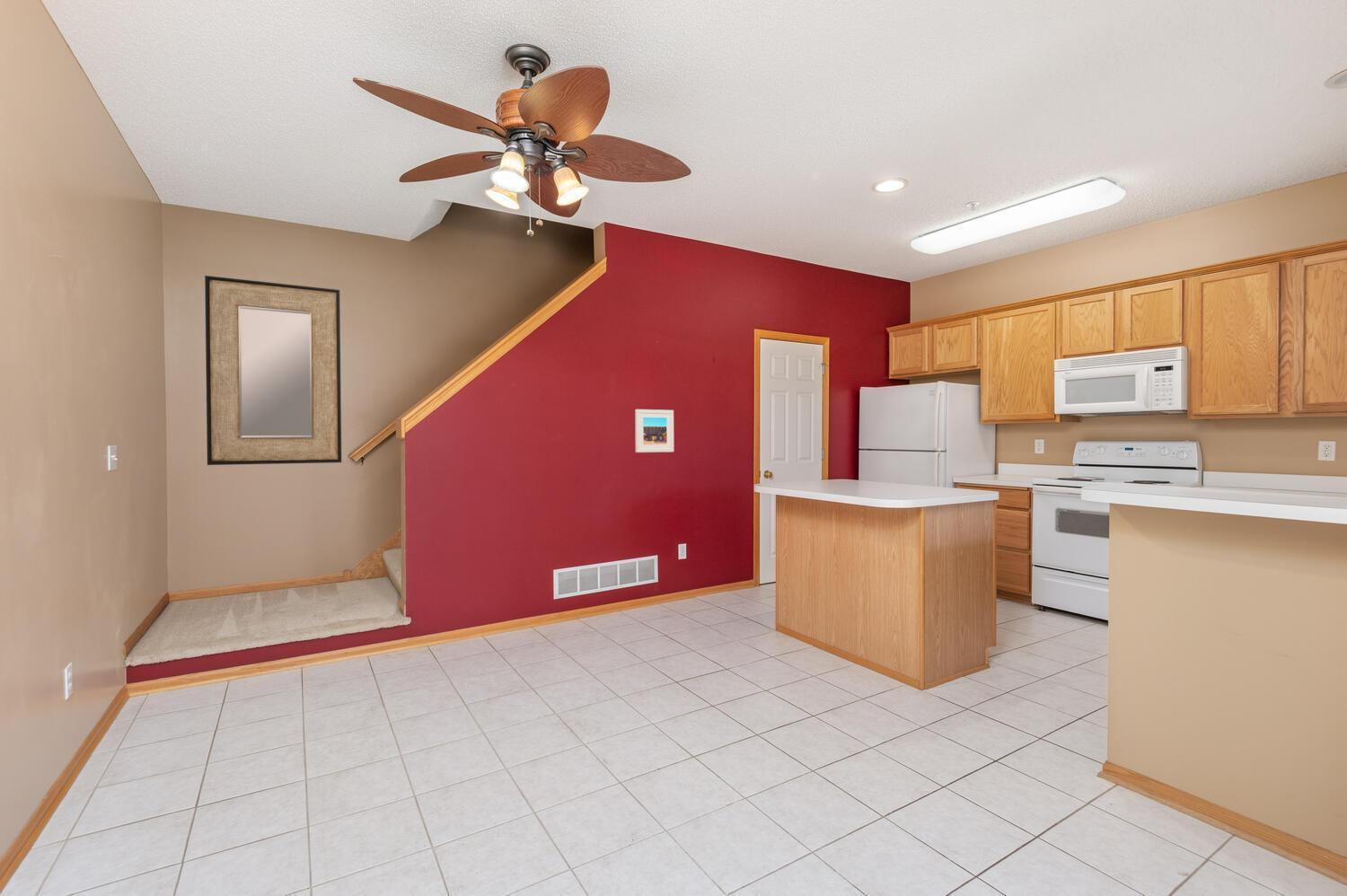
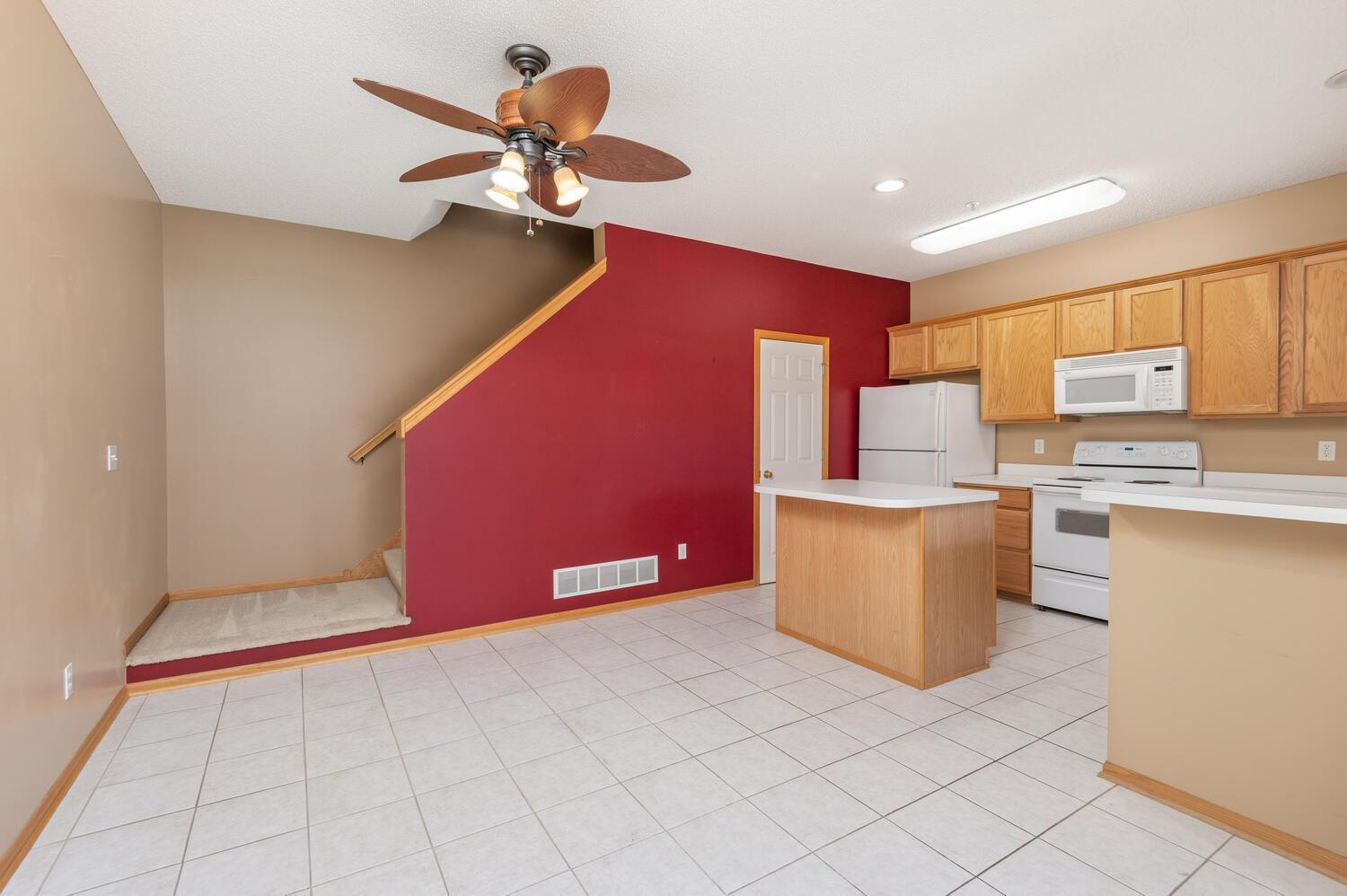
- home mirror [204,275,342,466]
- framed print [634,408,674,453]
